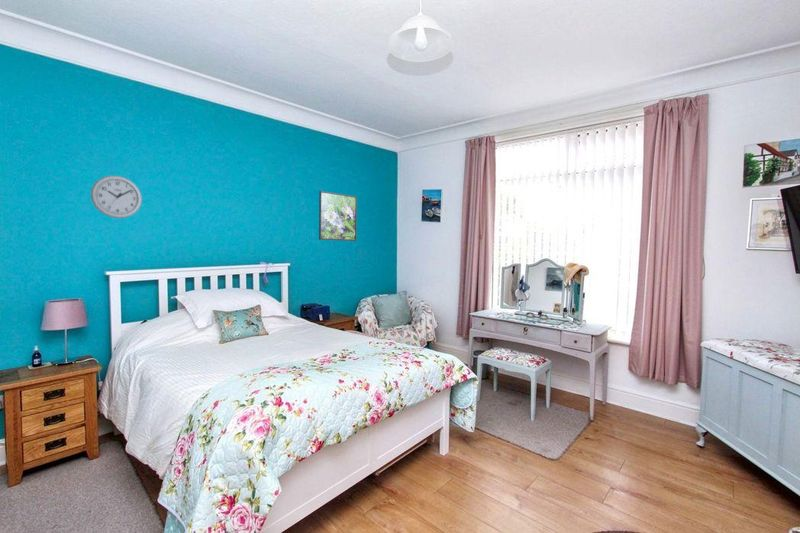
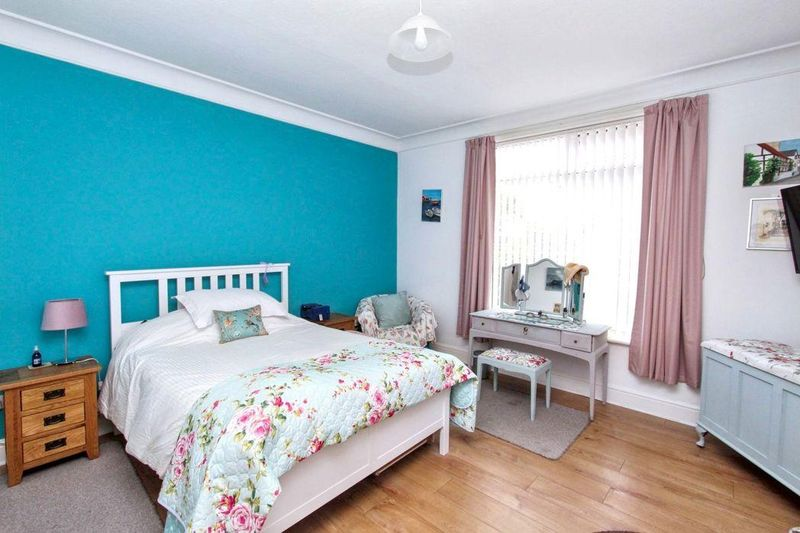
- wall clock [90,174,143,219]
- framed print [318,190,358,242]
